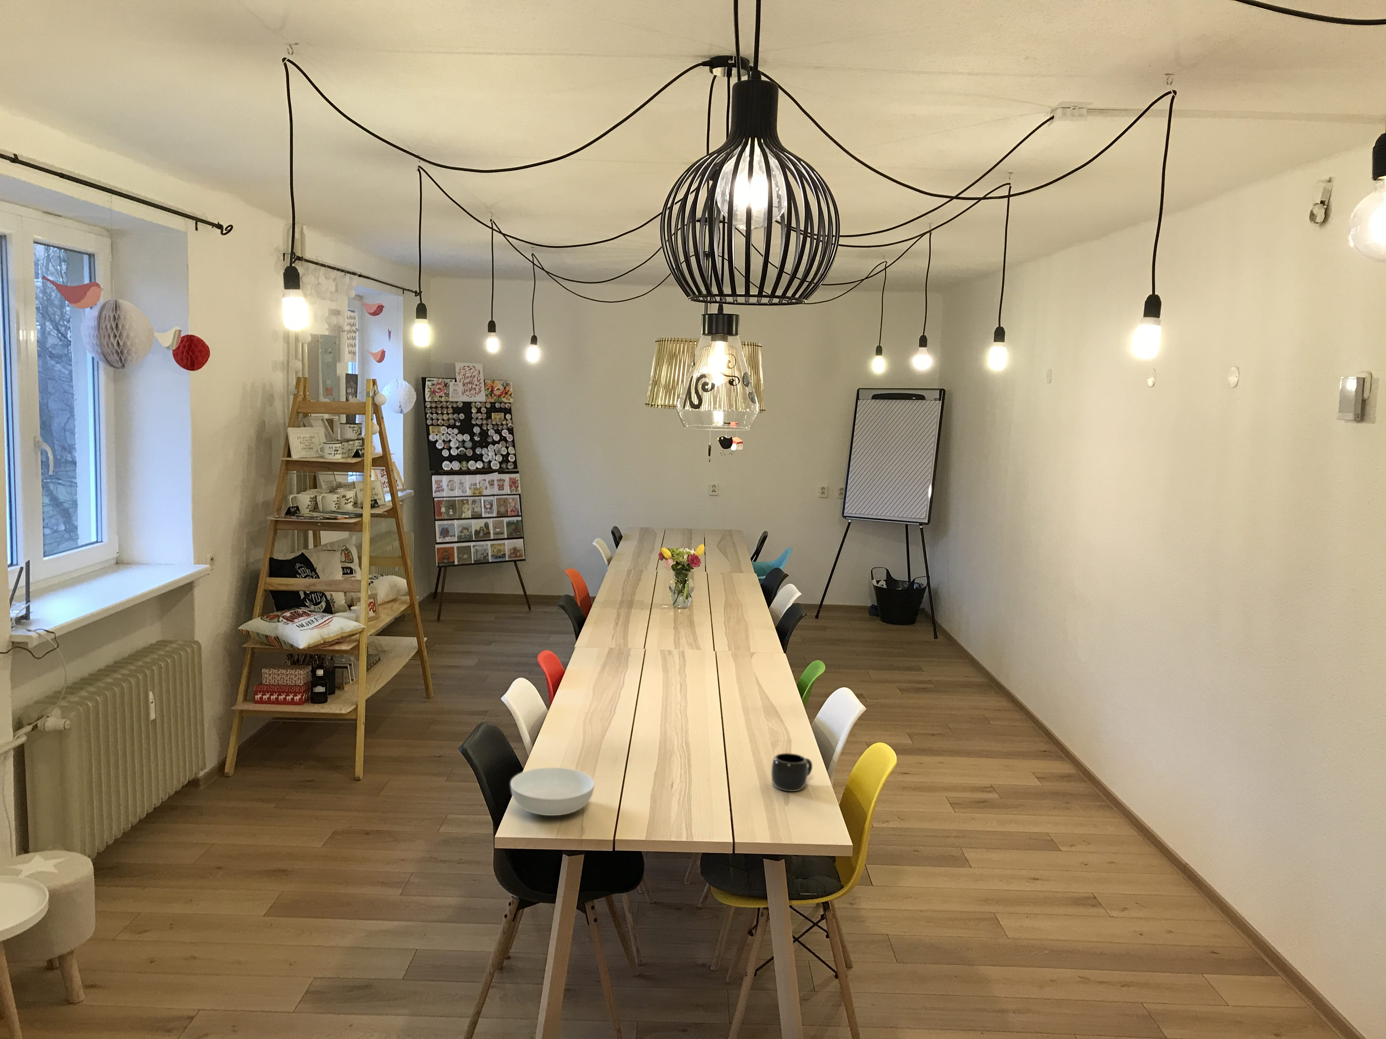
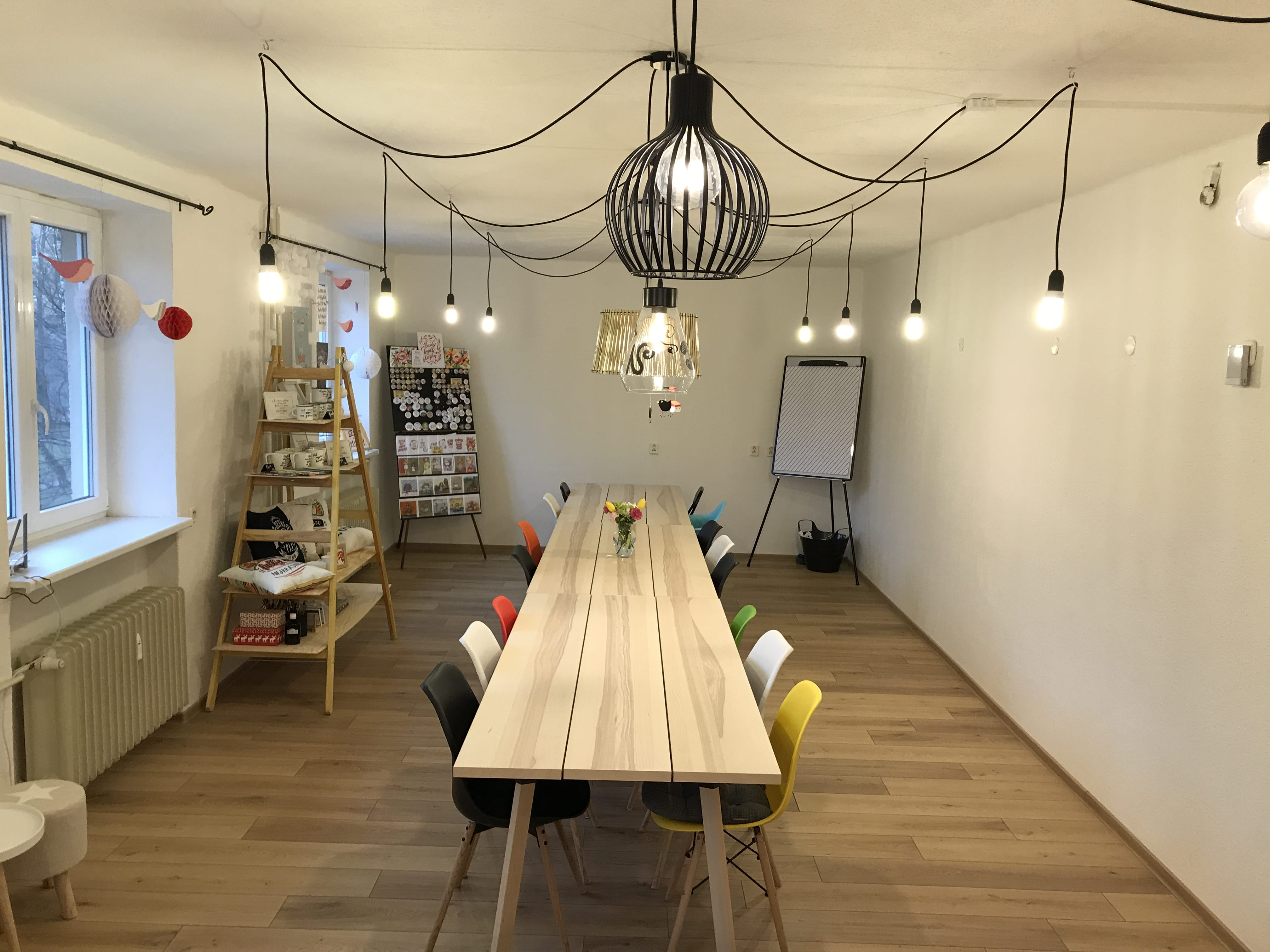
- serving bowl [510,767,595,816]
- mug [772,753,813,791]
